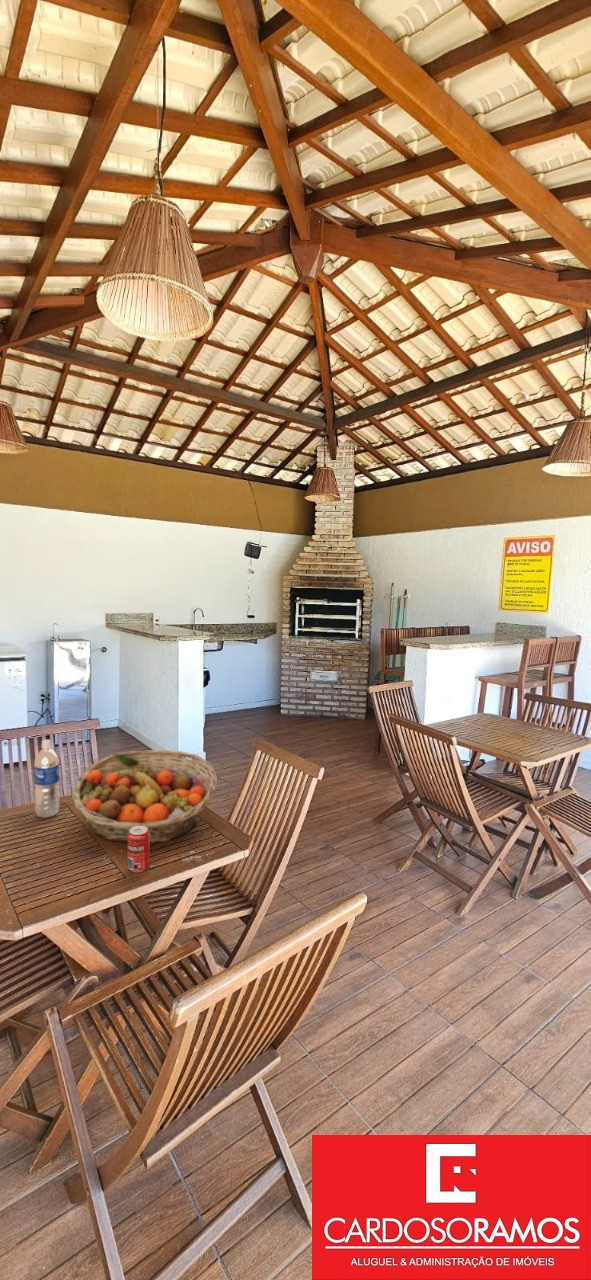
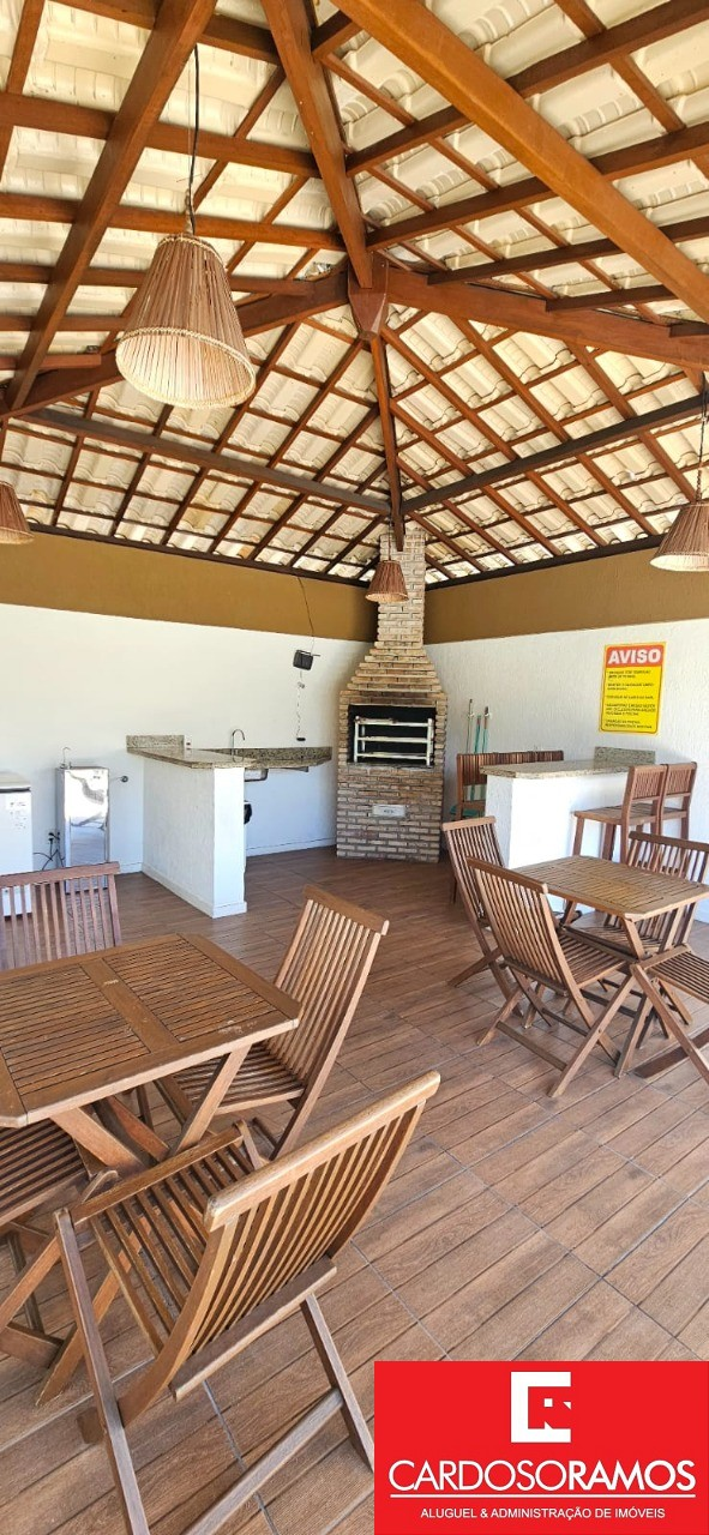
- fruit basket [71,749,218,844]
- water bottle [33,739,60,819]
- beverage can [126,826,151,873]
